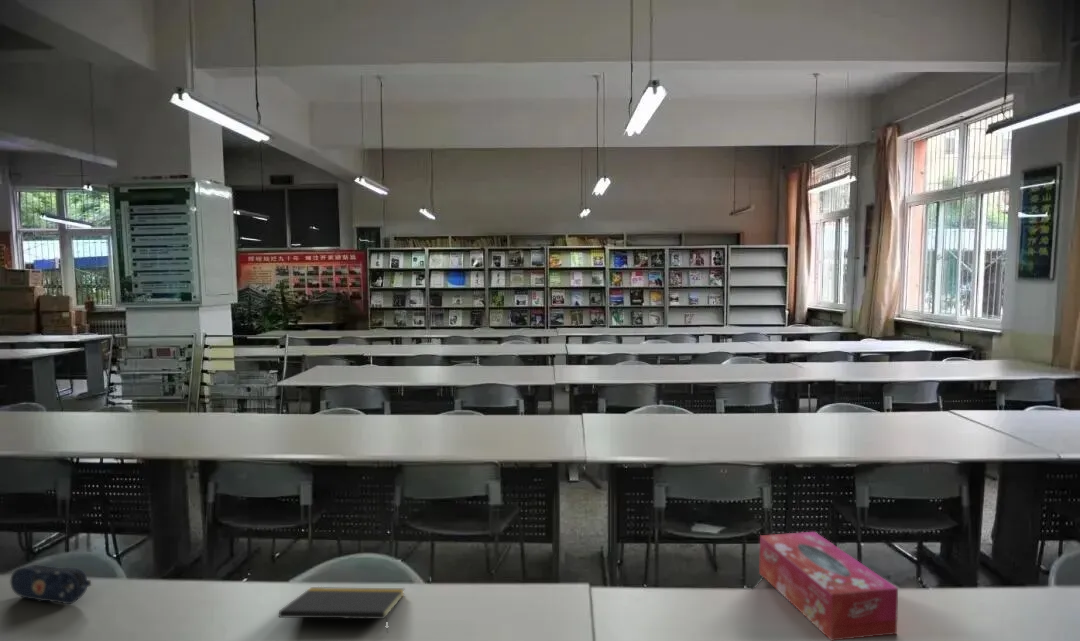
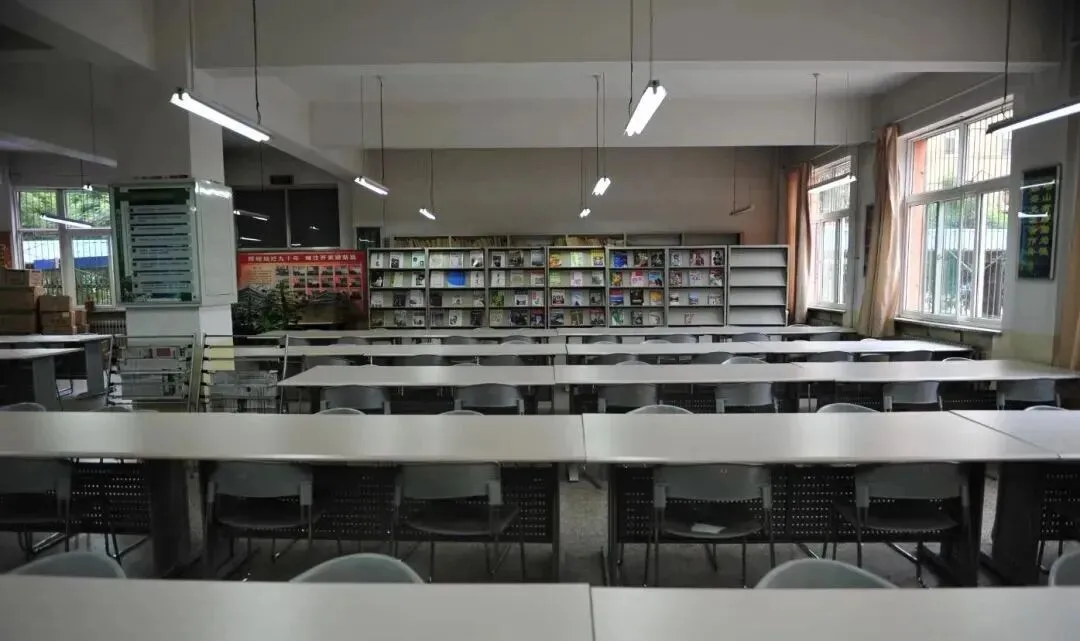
- tissue box [758,531,899,641]
- notepad [278,586,405,634]
- pencil case [9,564,92,605]
